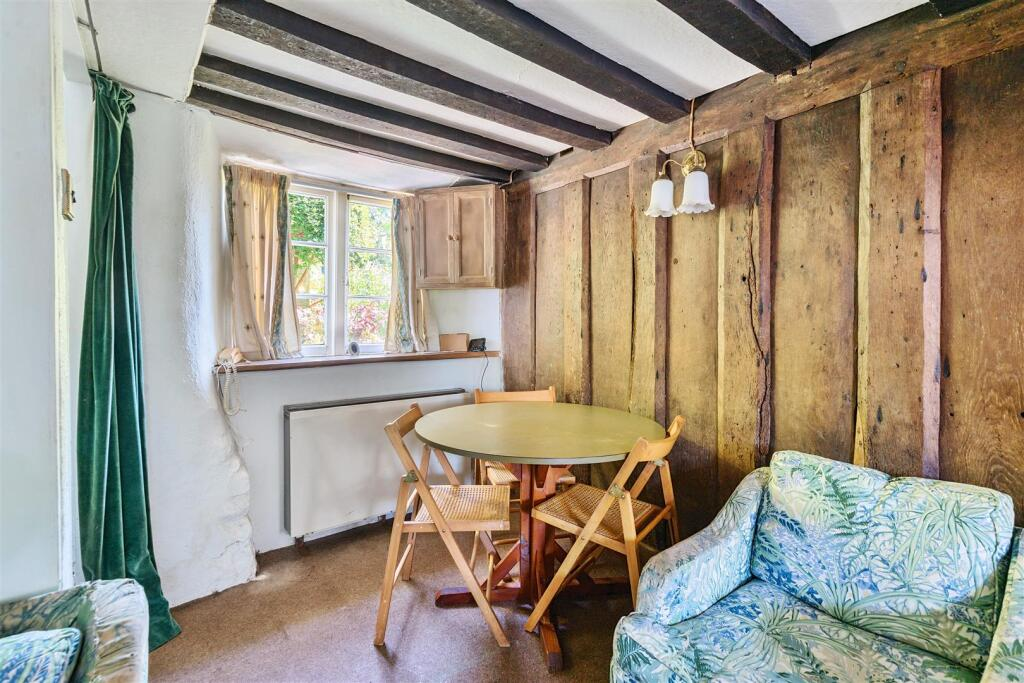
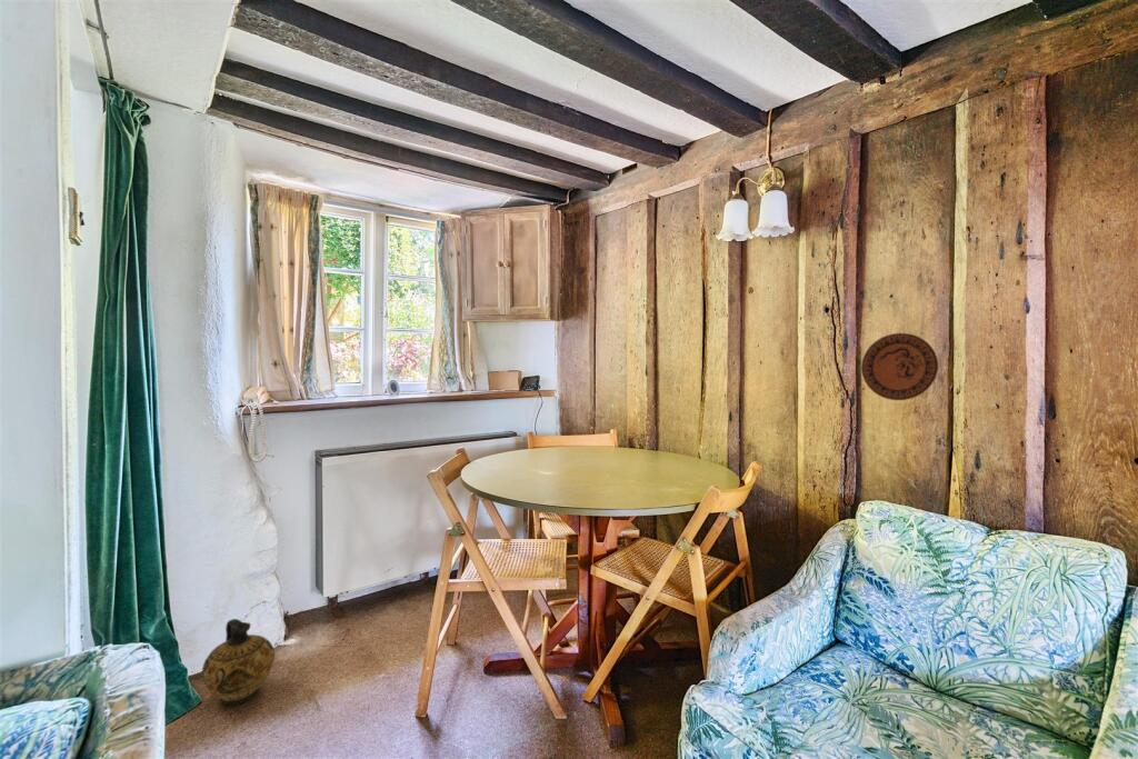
+ decorative plate [860,332,939,401]
+ ceramic jug [201,618,276,706]
